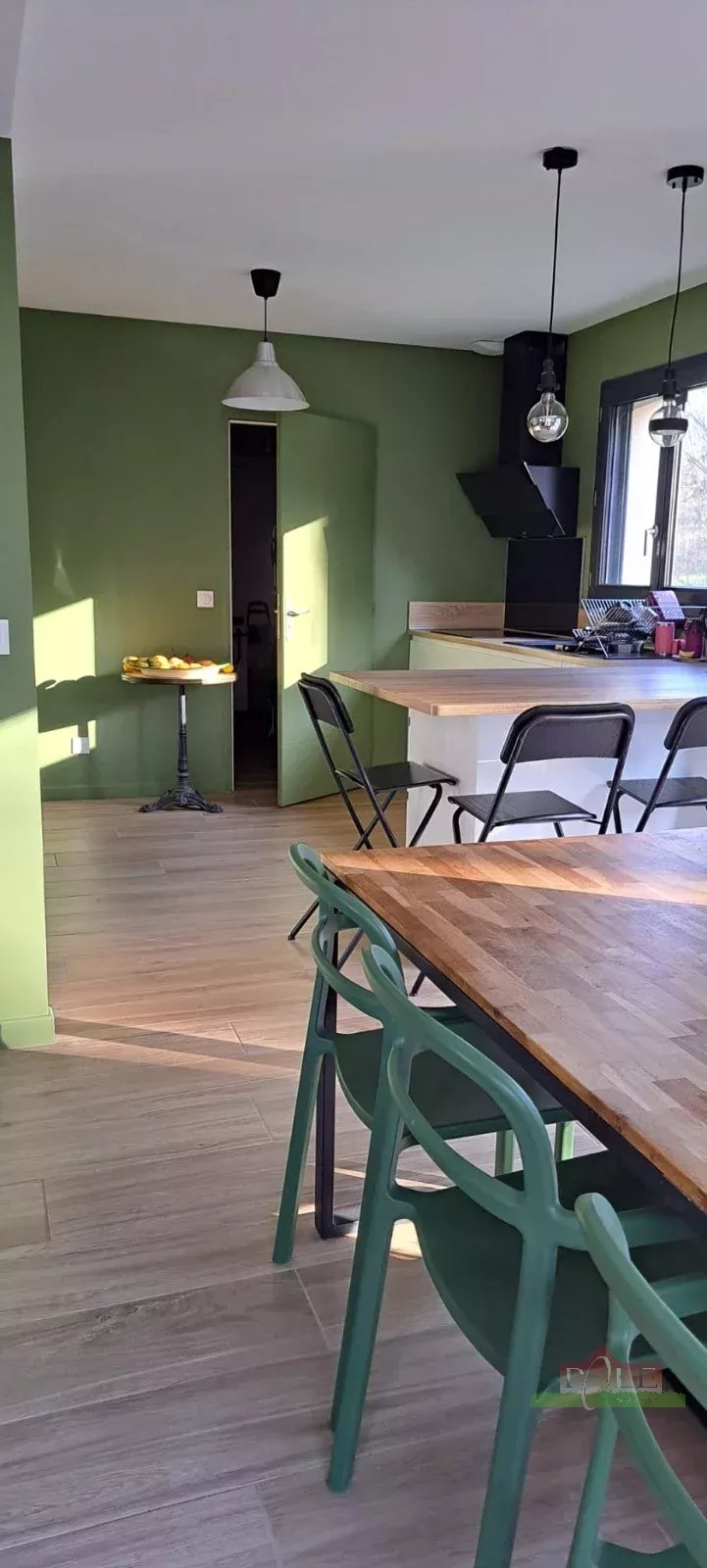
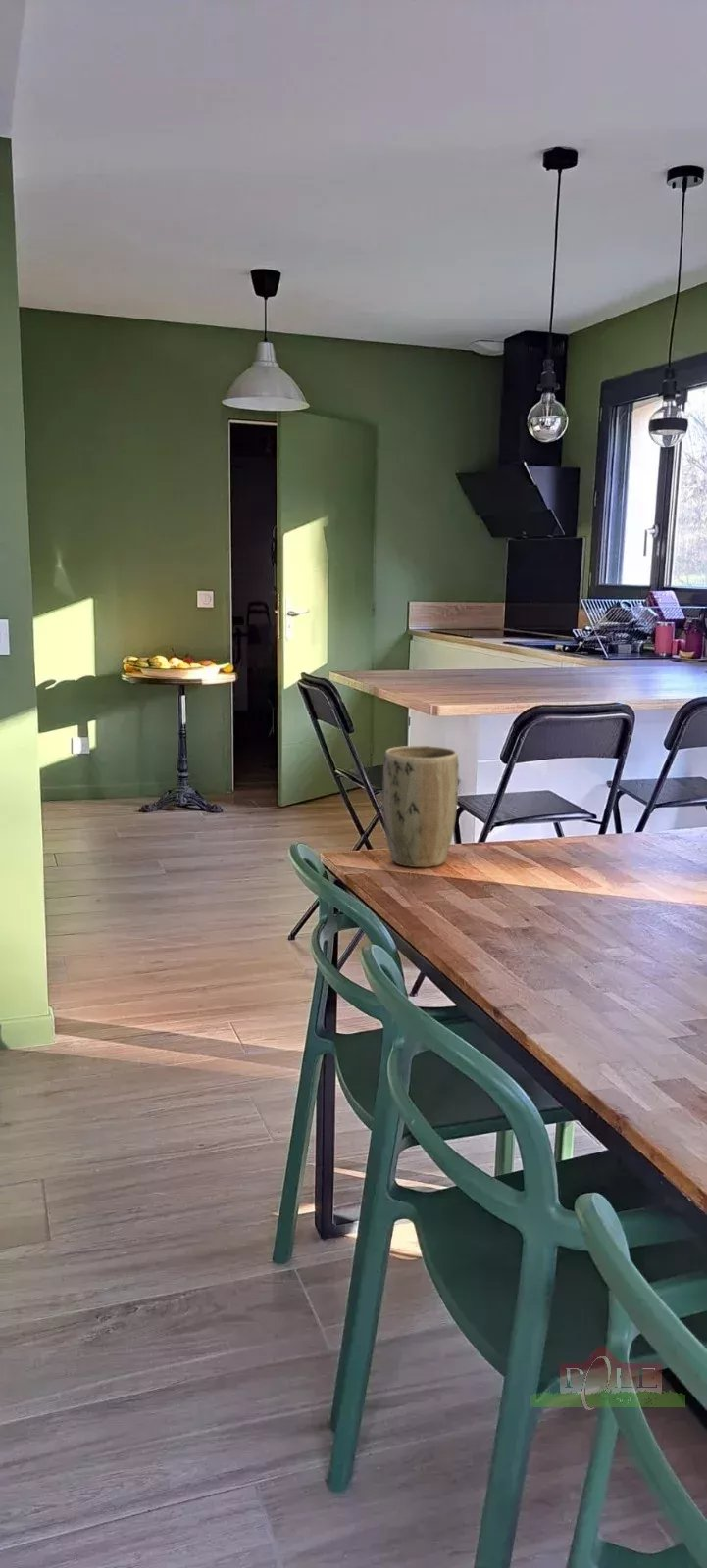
+ plant pot [381,745,460,868]
